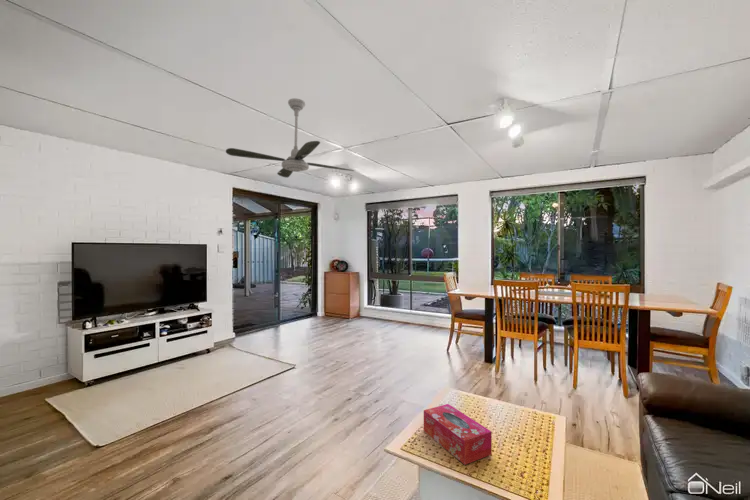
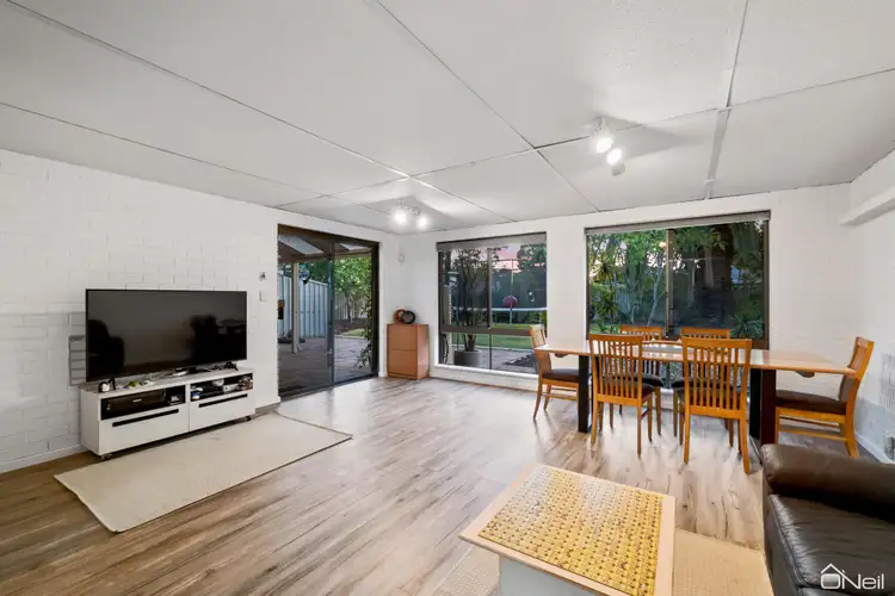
- ceiling fan [225,97,355,179]
- tissue box [423,403,493,466]
